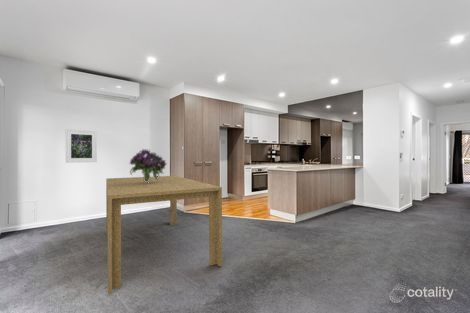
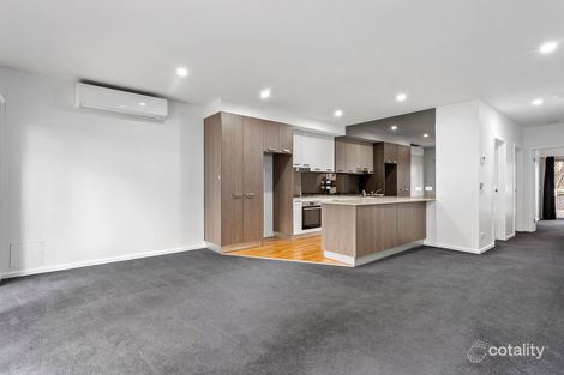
- dining table [105,175,223,296]
- bouquet [128,148,168,183]
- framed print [65,128,98,164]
